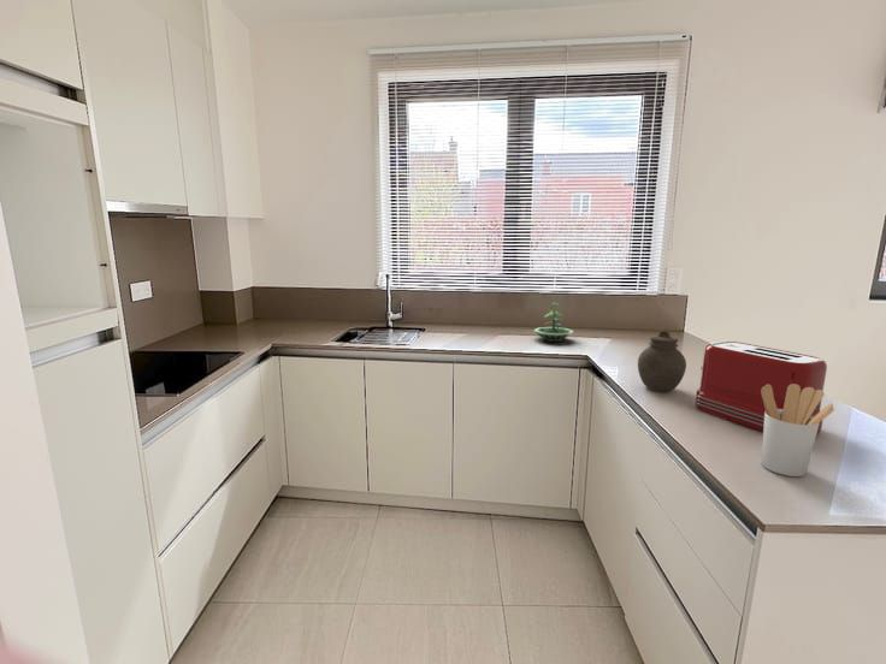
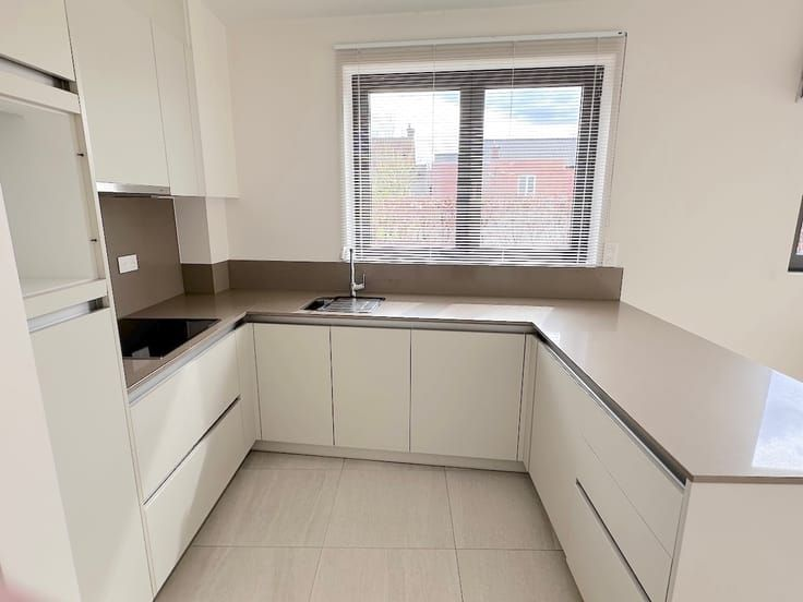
- utensil holder [761,384,835,478]
- jar [637,330,687,393]
- terrarium [532,302,574,343]
- toaster [693,339,828,435]
